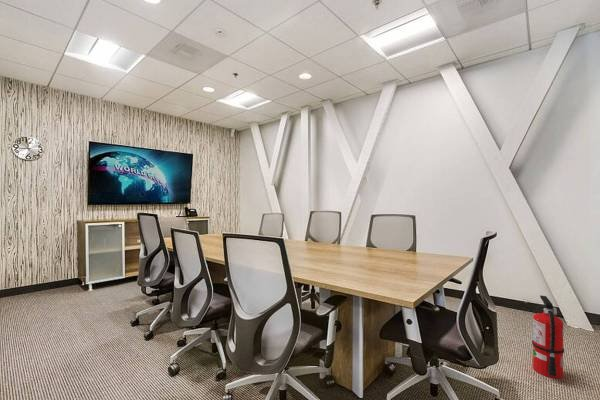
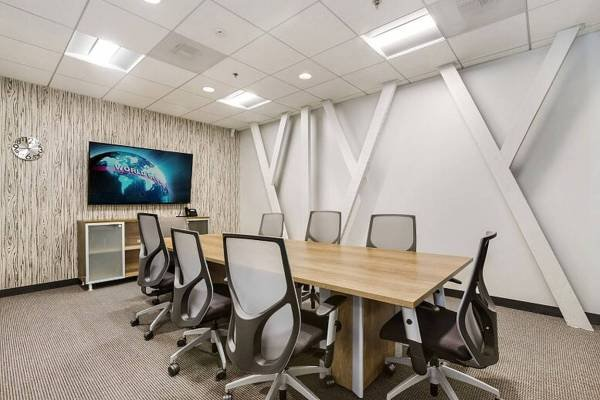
- fire extinguisher [522,294,565,379]
